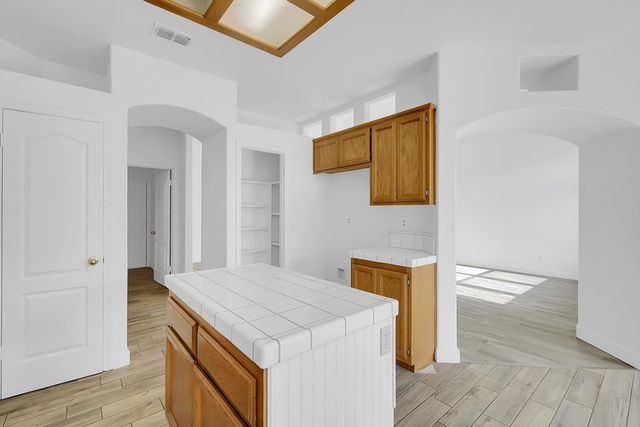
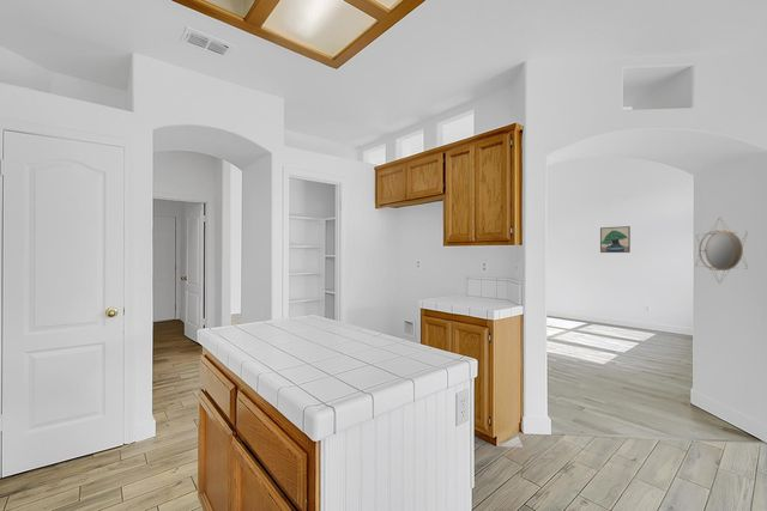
+ home mirror [695,215,749,285]
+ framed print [599,225,632,254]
